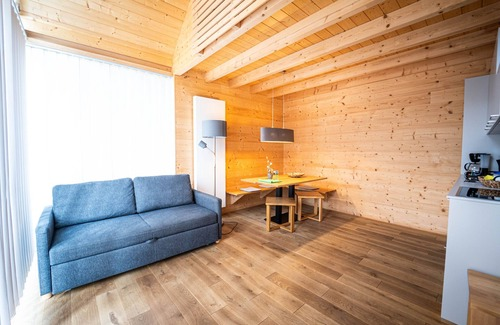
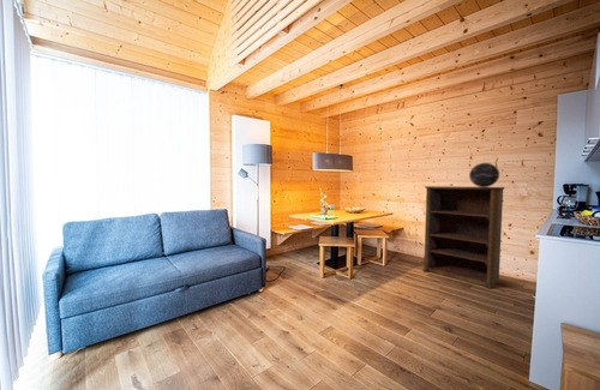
+ shelving unit [421,185,505,289]
+ decorative globe [468,162,500,187]
